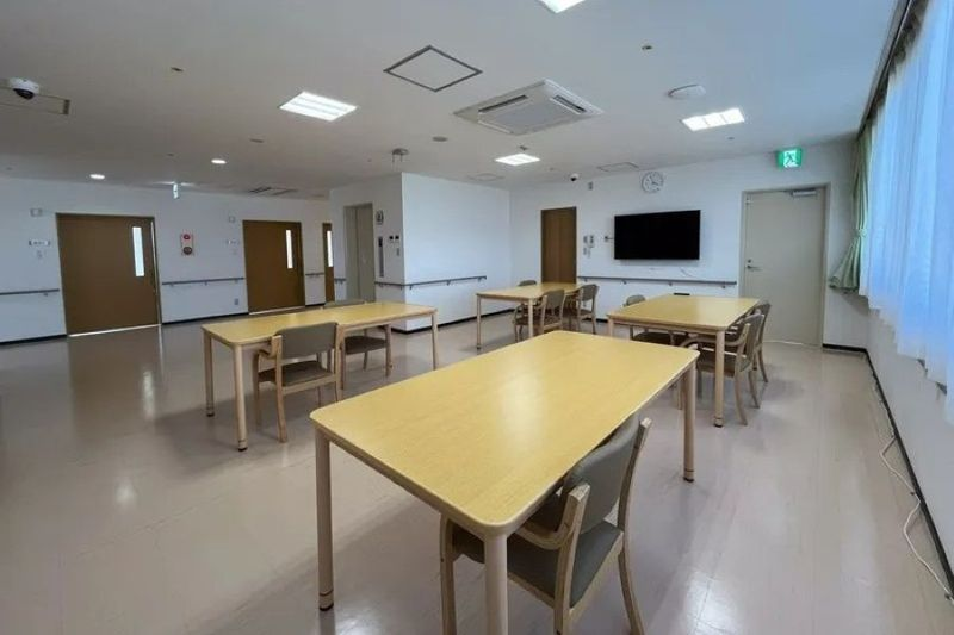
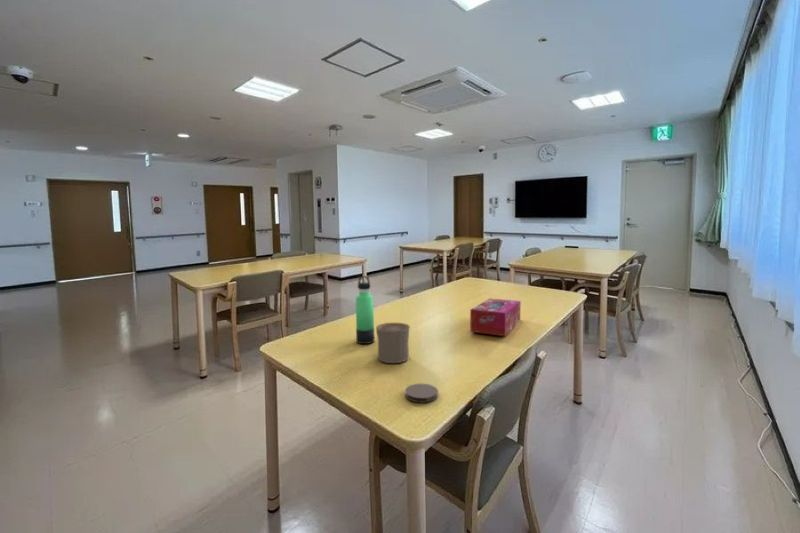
+ cup [375,322,411,364]
+ thermos bottle [355,275,375,345]
+ tissue box [469,297,522,337]
+ coaster [404,383,439,404]
